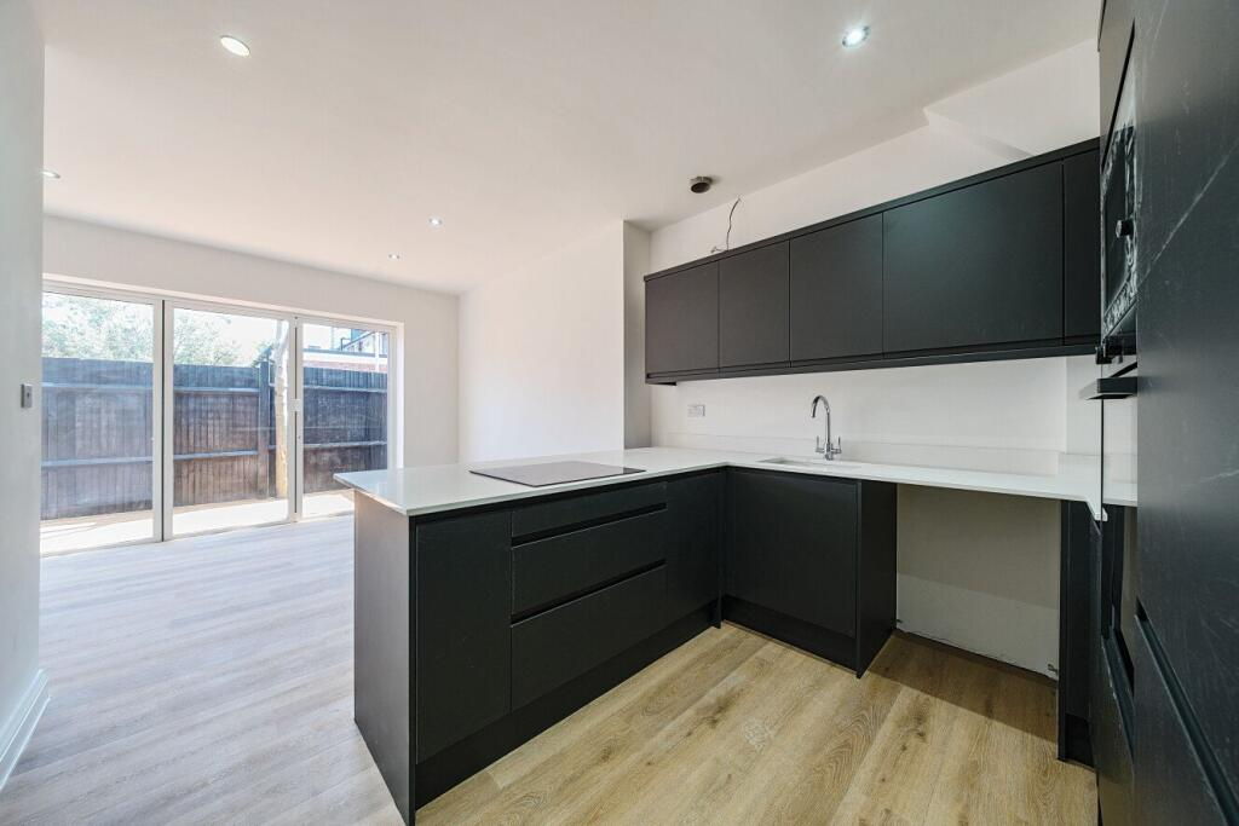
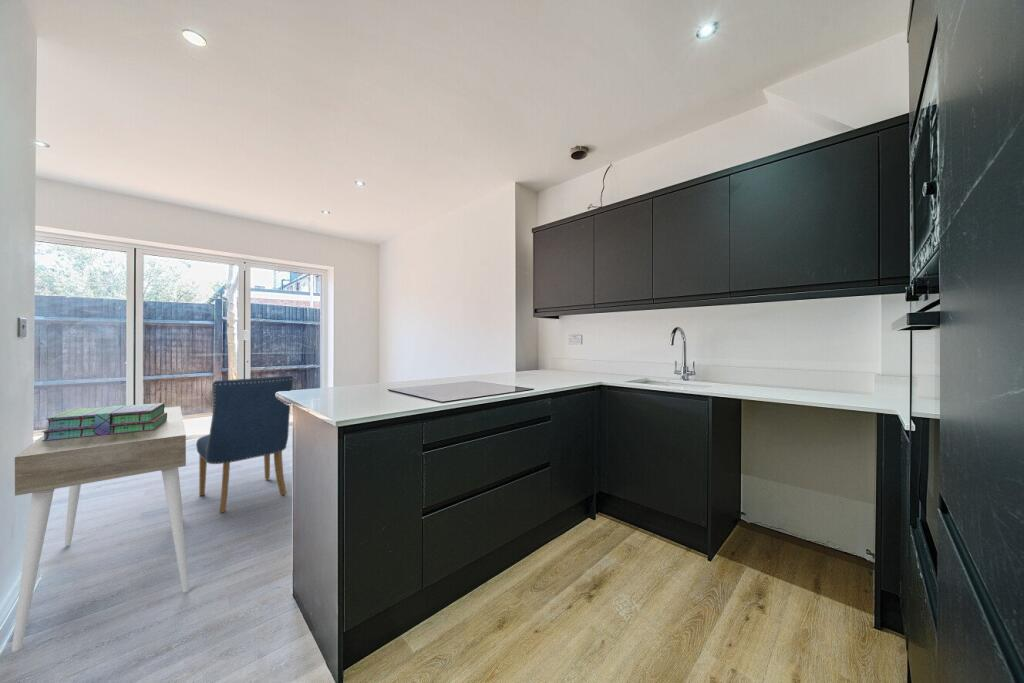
+ chair [195,375,295,514]
+ desk [11,405,190,654]
+ stack of books [41,402,167,441]
